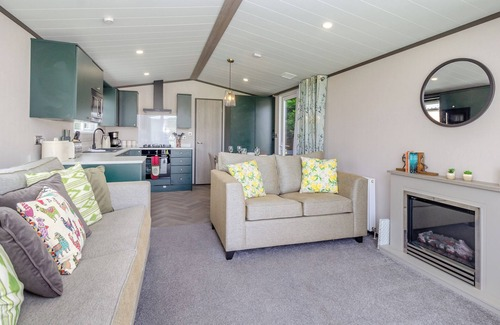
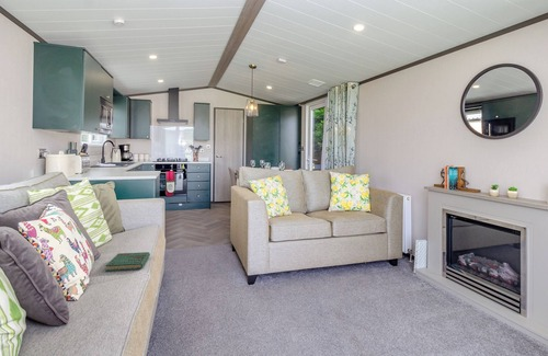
+ book [105,251,151,272]
